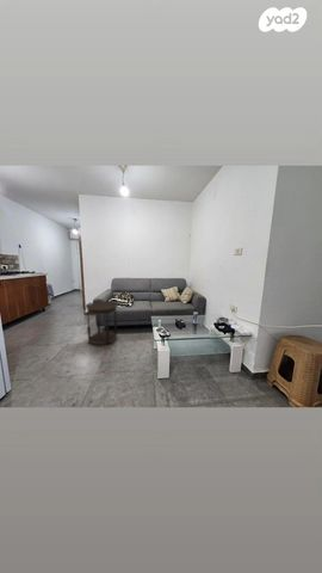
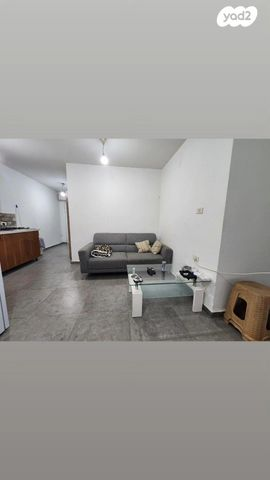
- side table [85,300,119,346]
